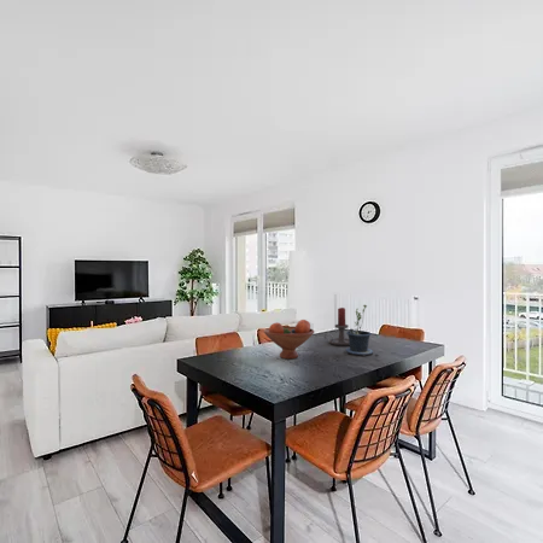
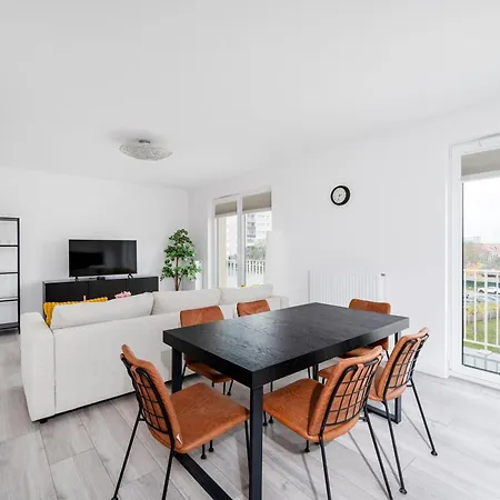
- fruit bowl [263,319,315,360]
- candle holder [323,306,350,346]
- potted plant [344,304,379,357]
